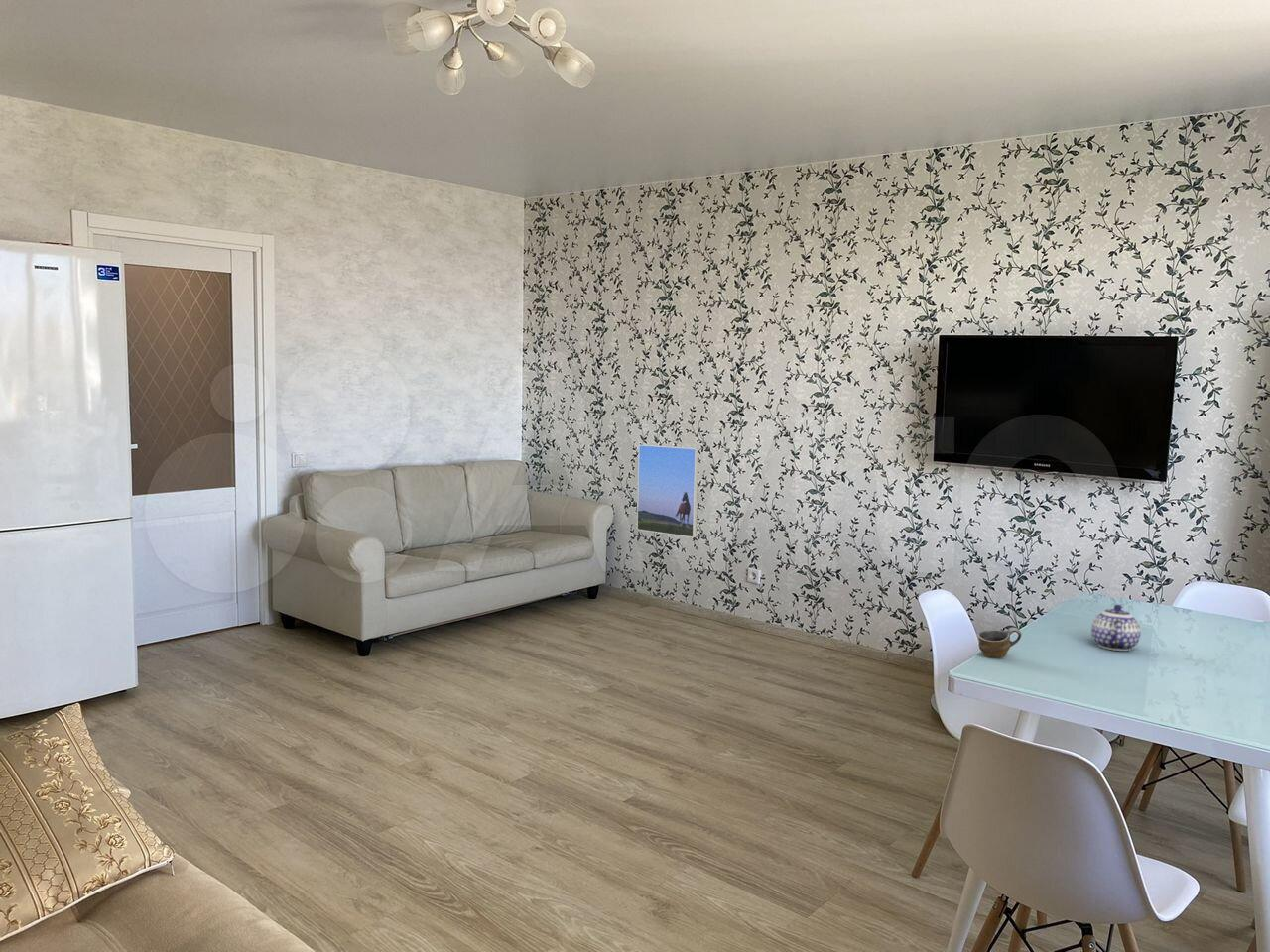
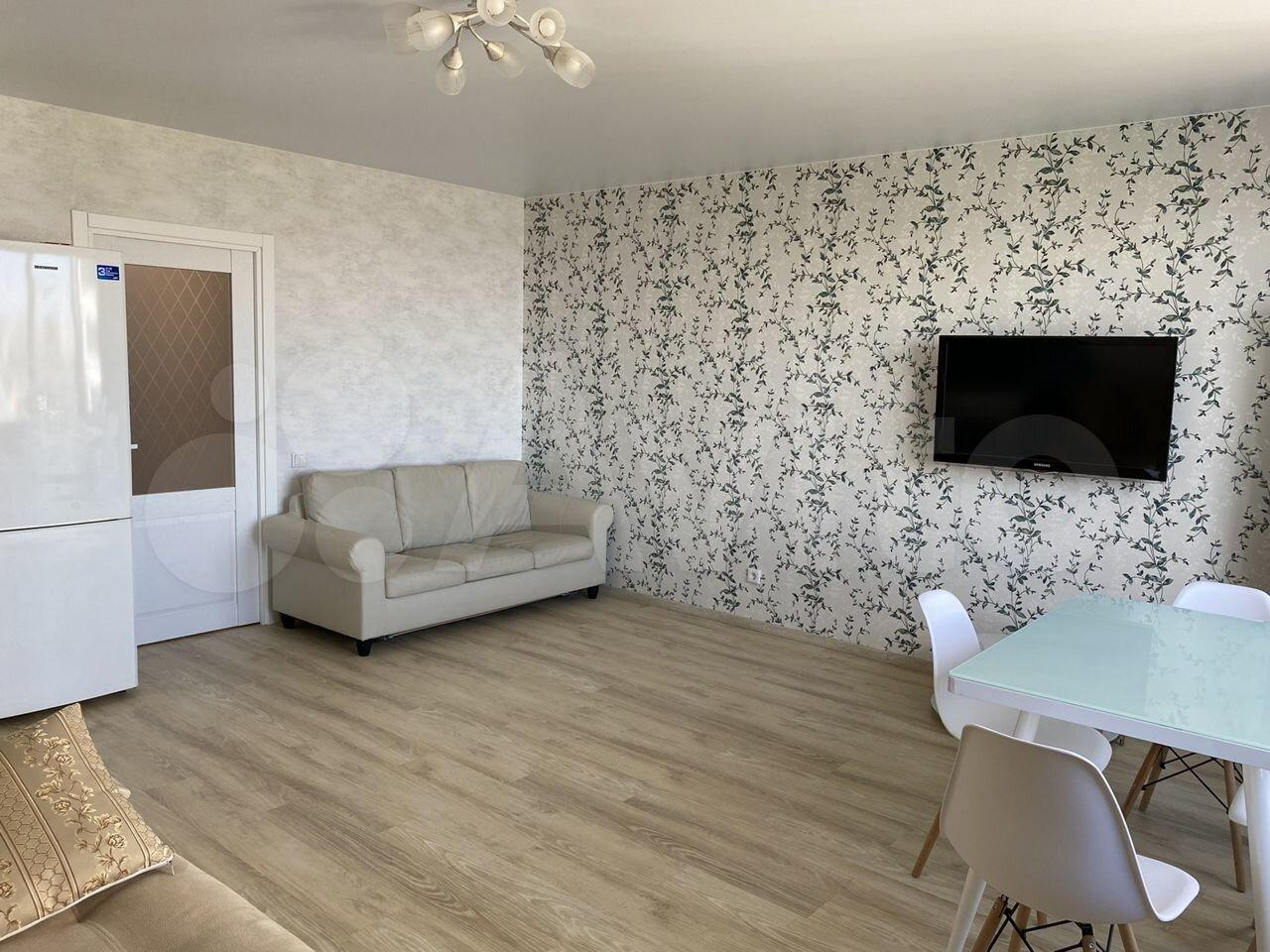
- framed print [636,443,699,538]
- teapot [1090,604,1142,652]
- cup [976,627,1023,658]
